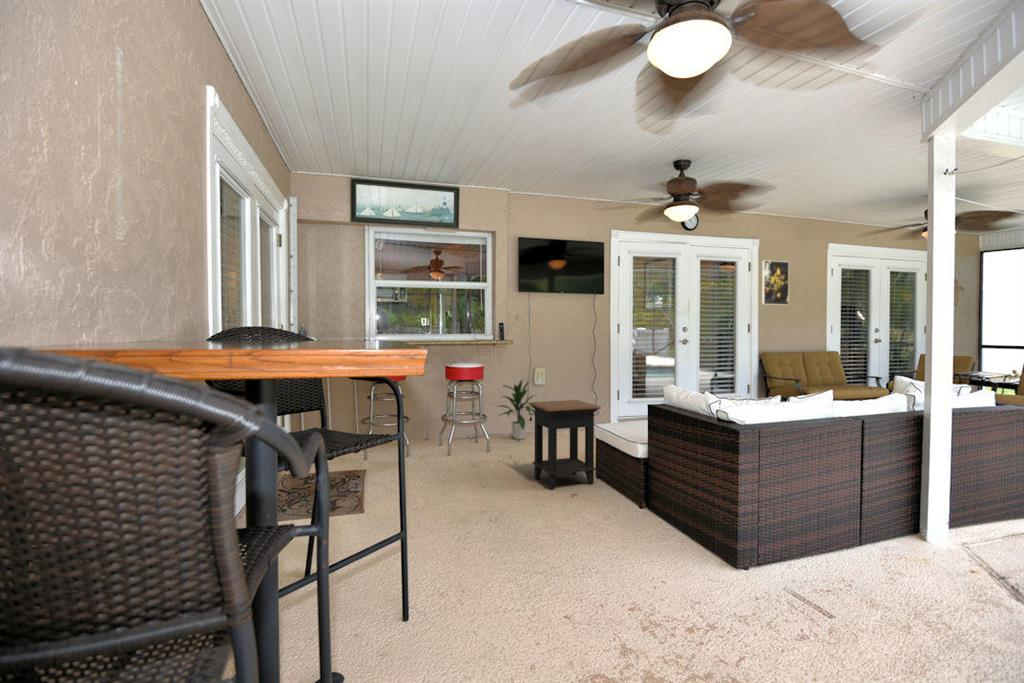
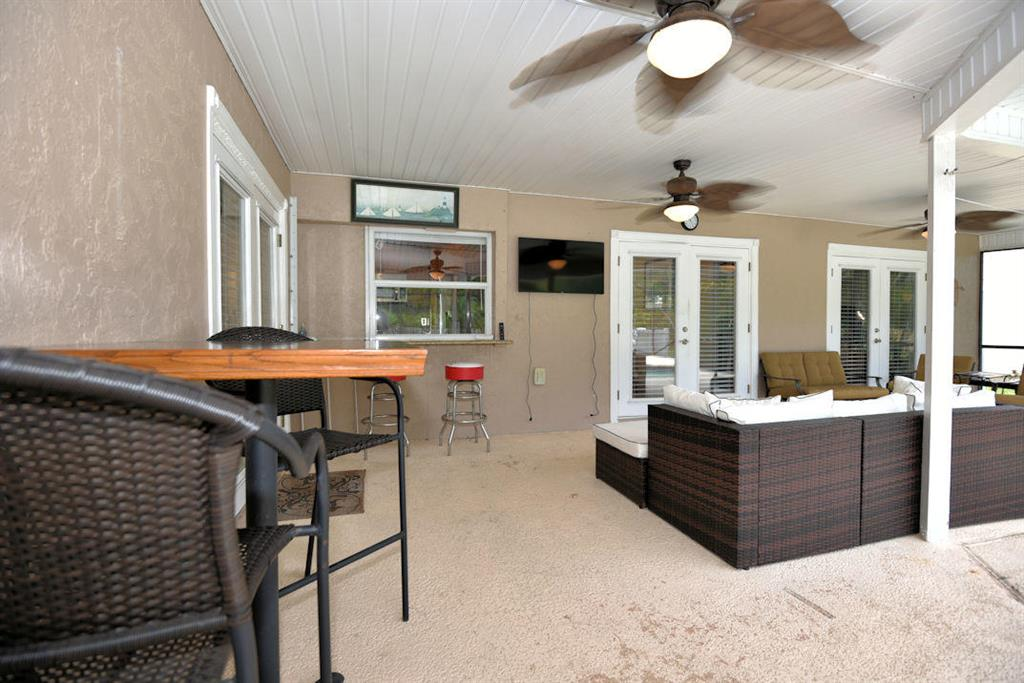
- side table [528,399,602,490]
- indoor plant [495,377,536,441]
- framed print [761,259,790,306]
